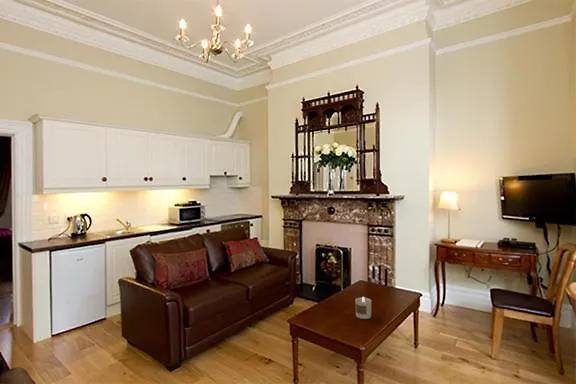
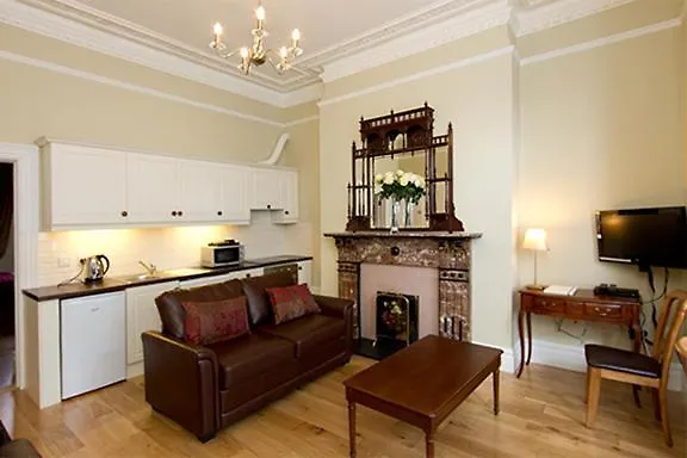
- candle [354,296,372,320]
